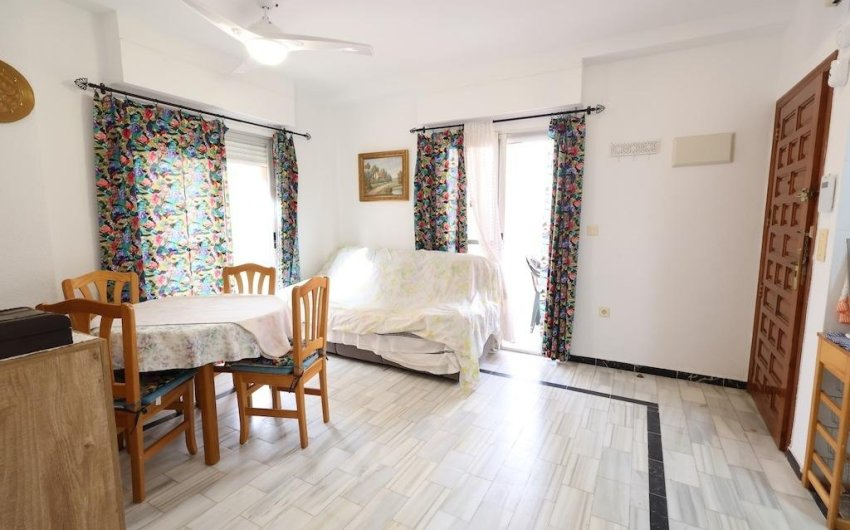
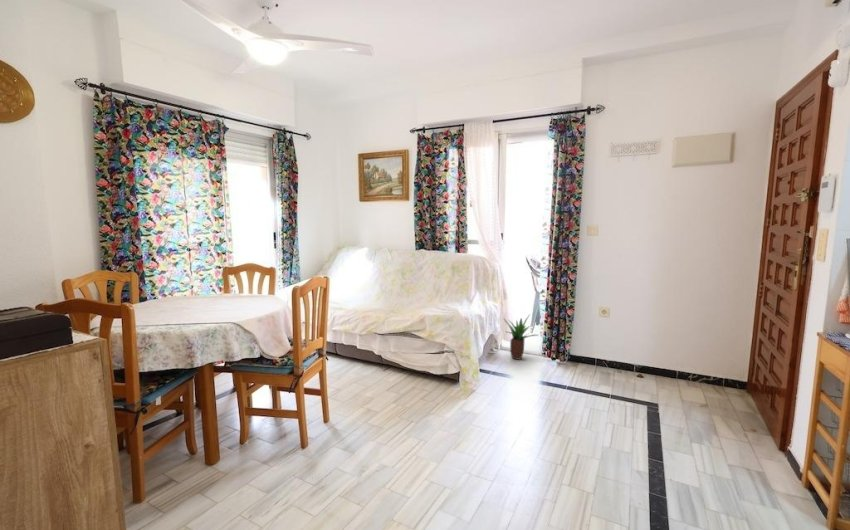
+ potted plant [503,314,539,361]
